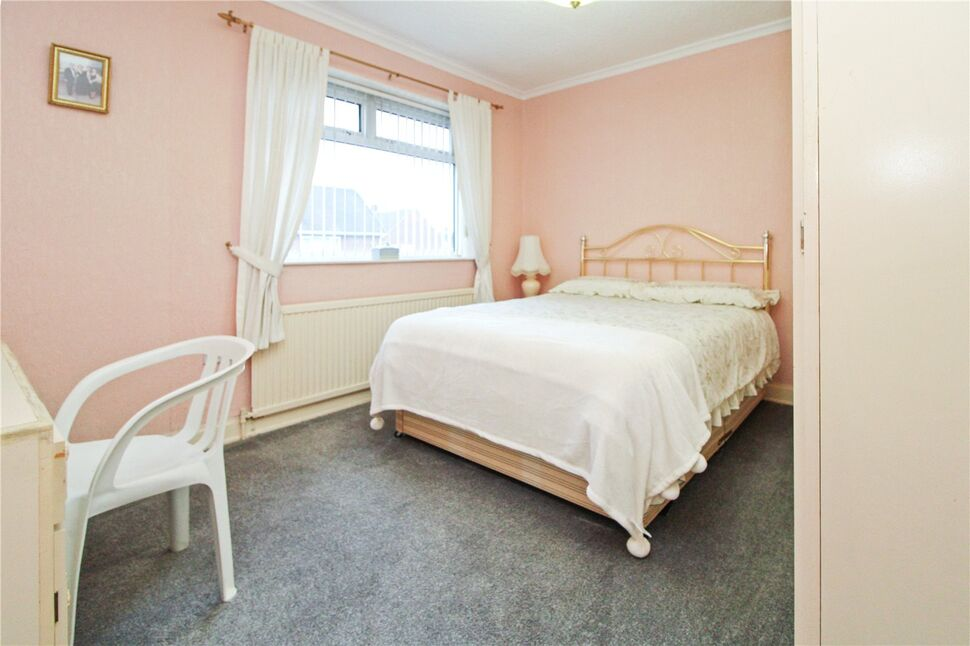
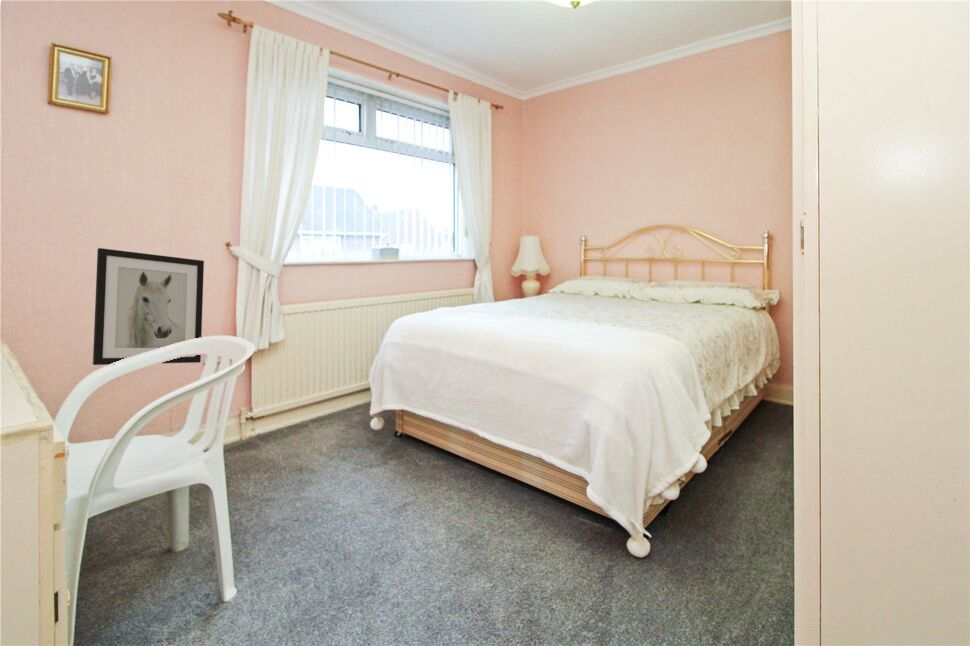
+ wall art [92,247,205,366]
